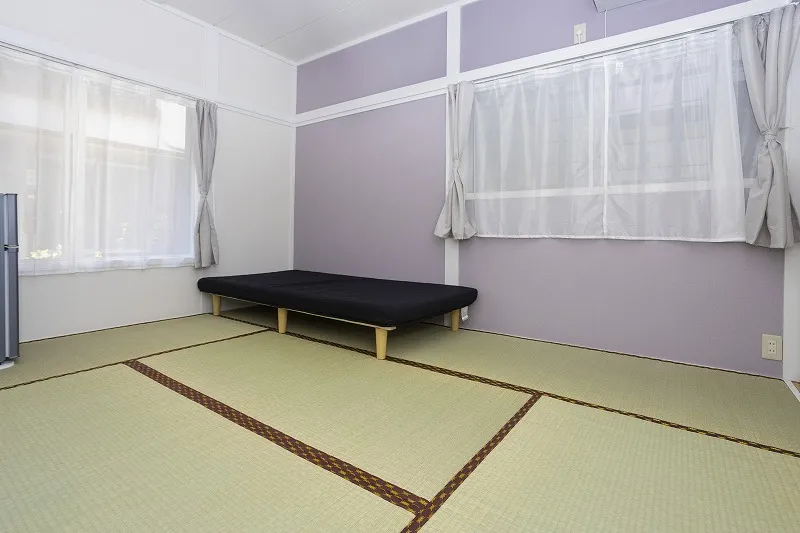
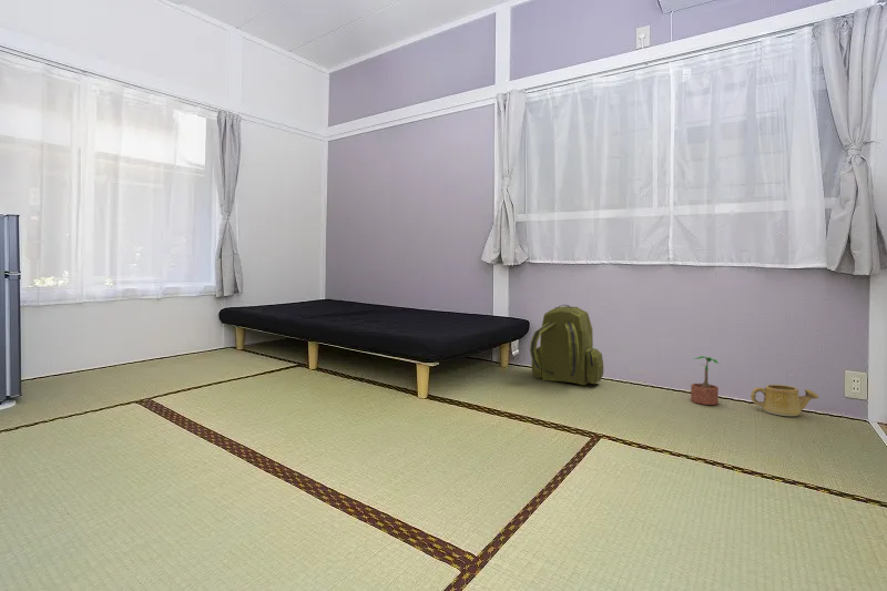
+ potted plant [690,355,720,406]
+ backpack [529,304,604,386]
+ watering can [750,384,820,417]
